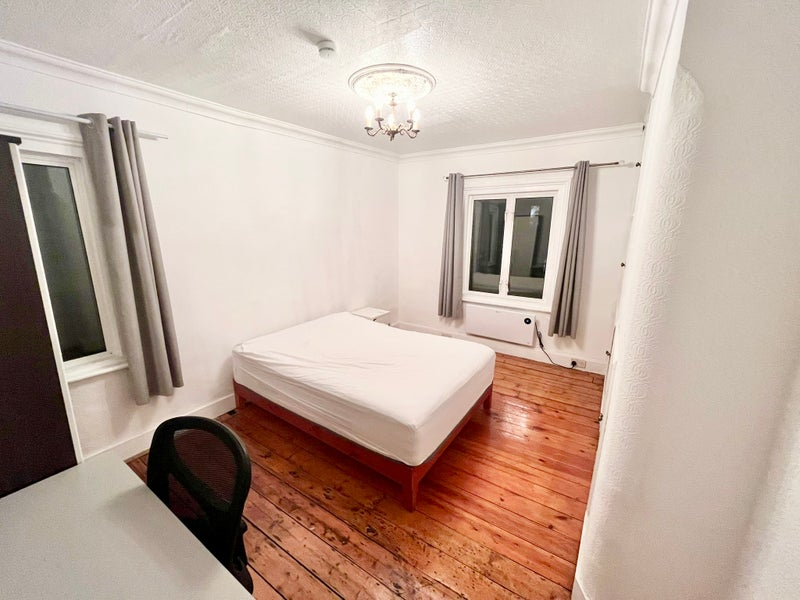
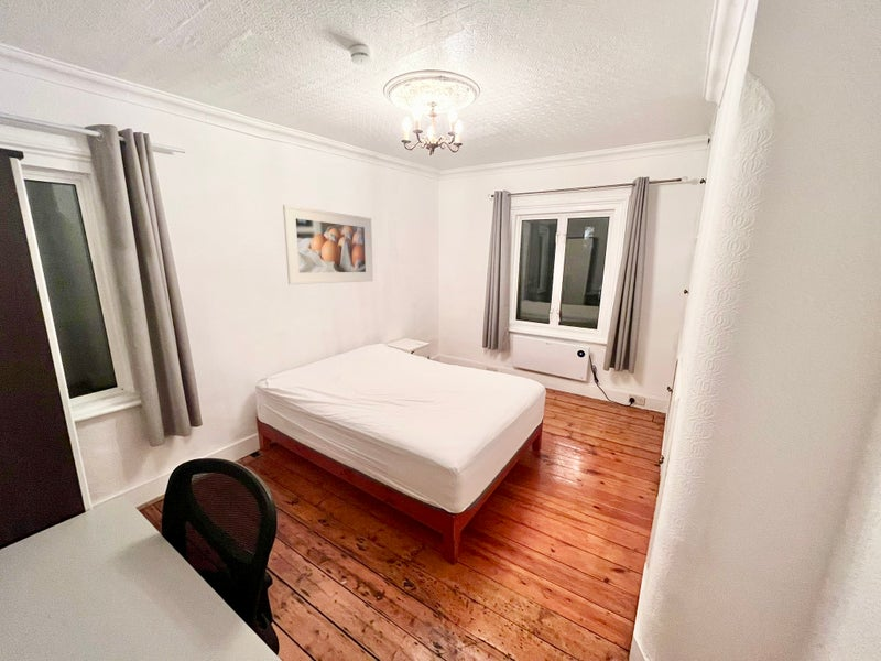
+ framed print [282,204,374,285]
